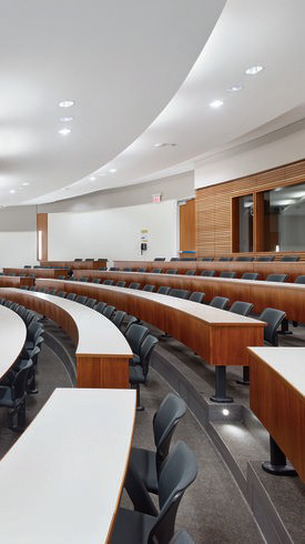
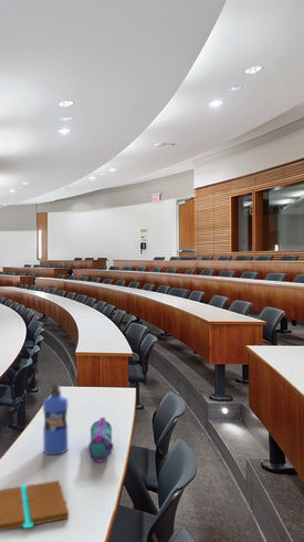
+ book [0,479,70,532]
+ water bottle [42,383,69,456]
+ pencil case [87,417,114,463]
